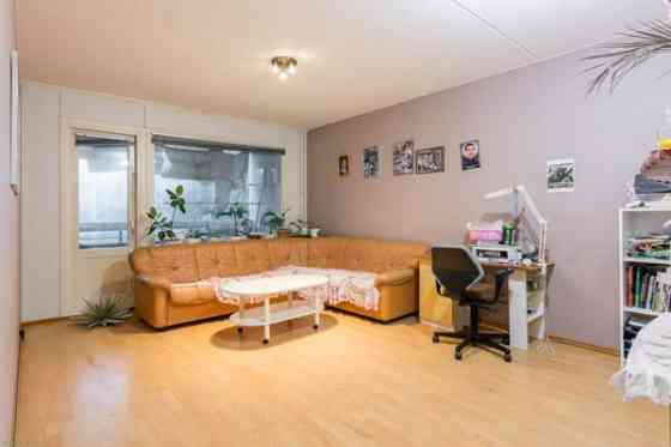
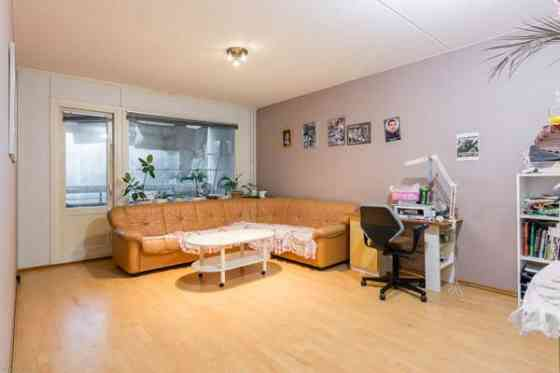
- decorative plant [65,290,138,328]
